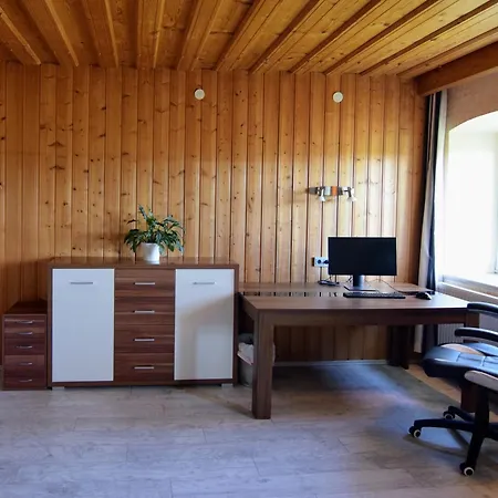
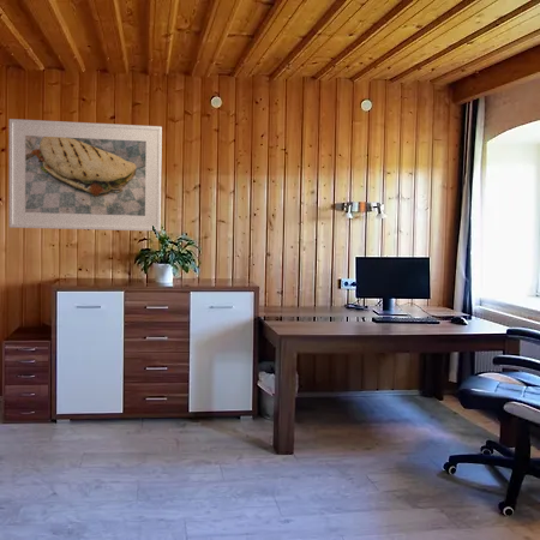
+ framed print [8,118,163,233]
